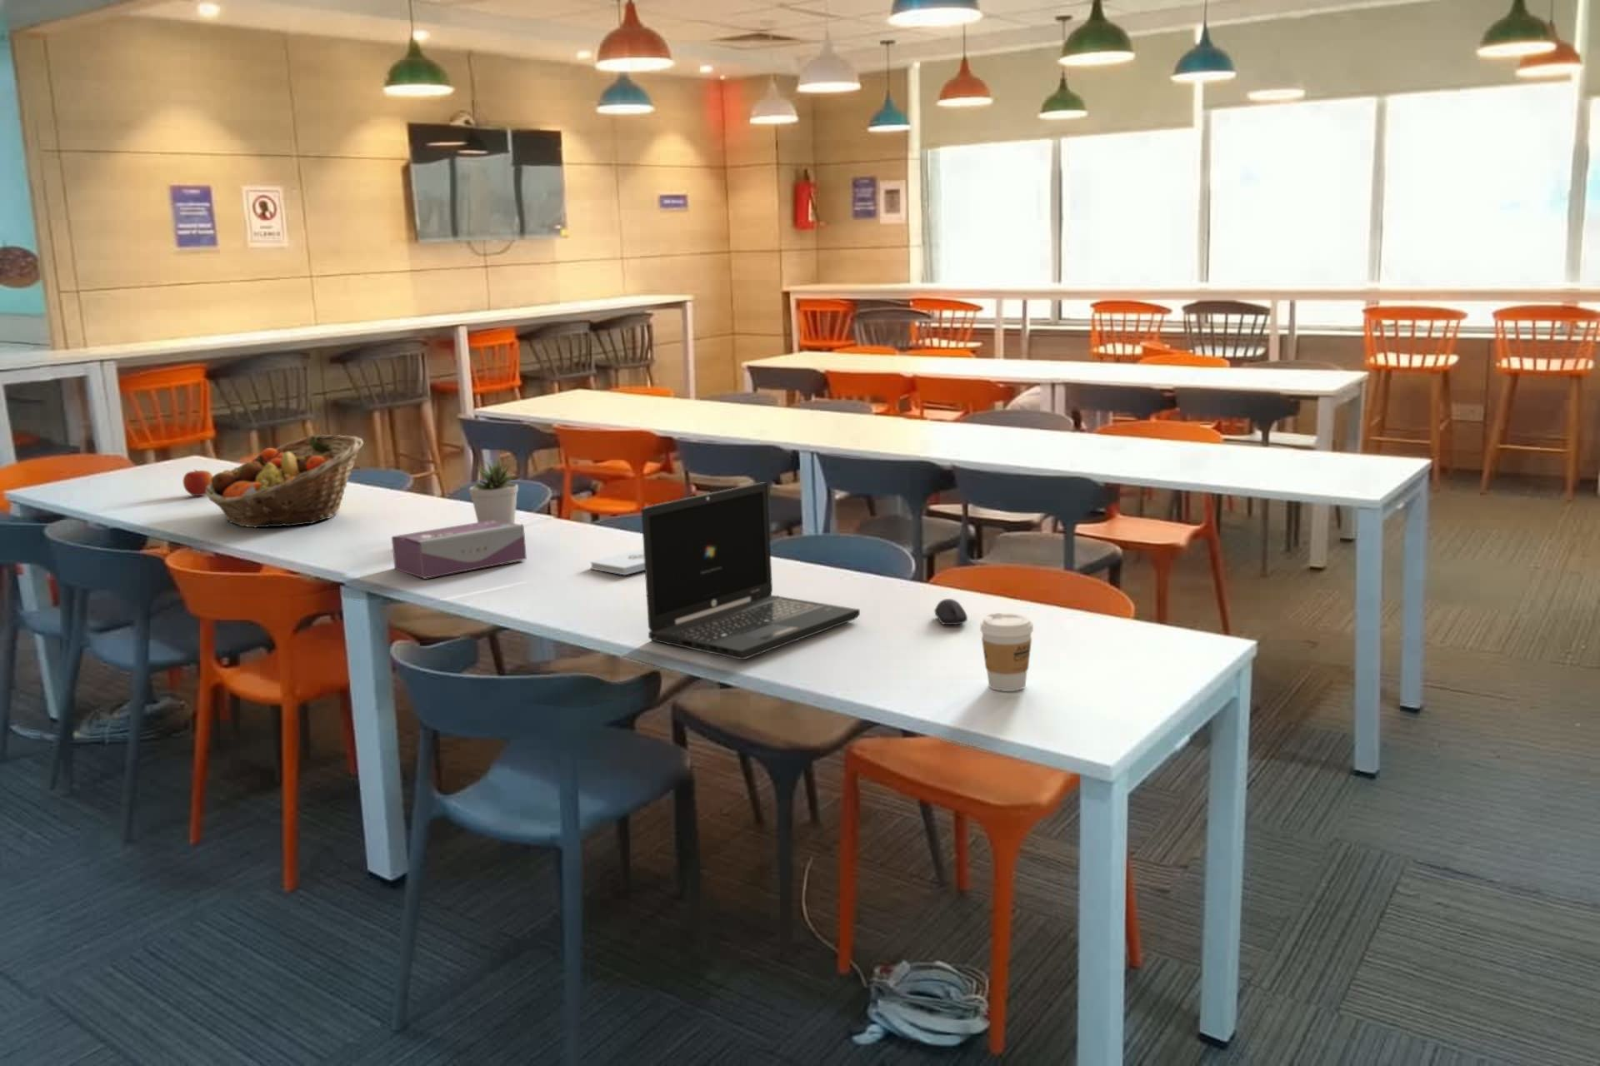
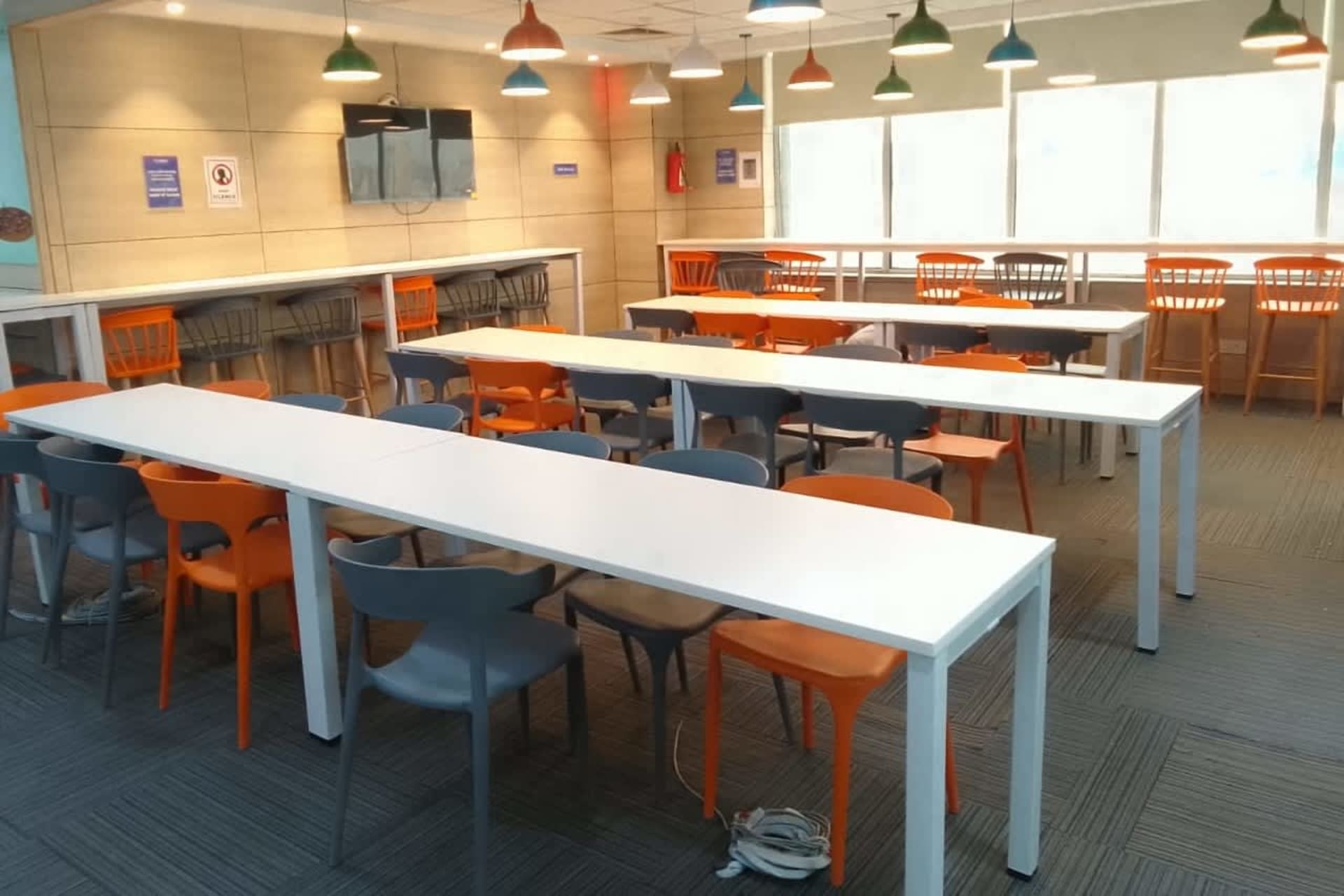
- laptop [640,482,861,660]
- computer mouse [933,598,968,626]
- fruit basket [205,434,364,528]
- notepad [589,548,645,576]
- tissue box [390,520,527,579]
- potted plant [468,456,519,523]
- coffee cup [980,612,1035,692]
- apple [182,468,213,496]
